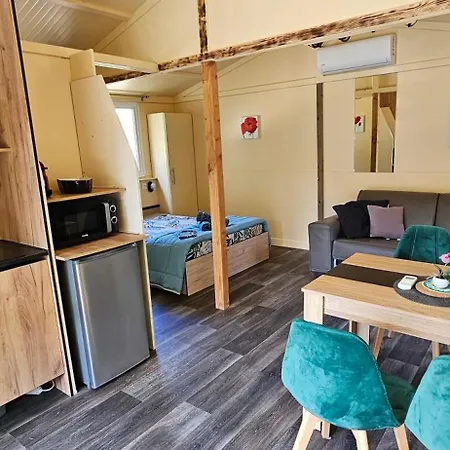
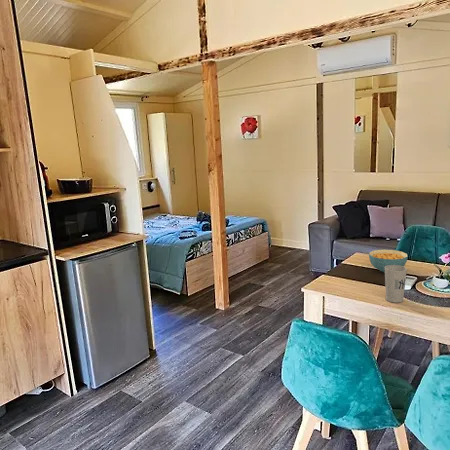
+ cup [384,265,408,304]
+ cereal bowl [368,249,409,273]
